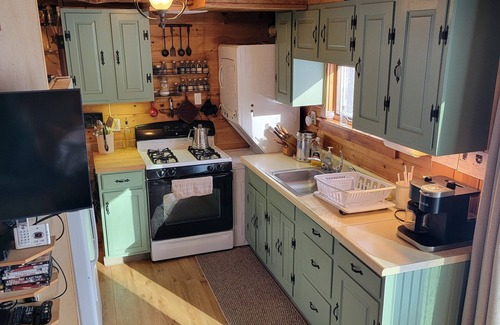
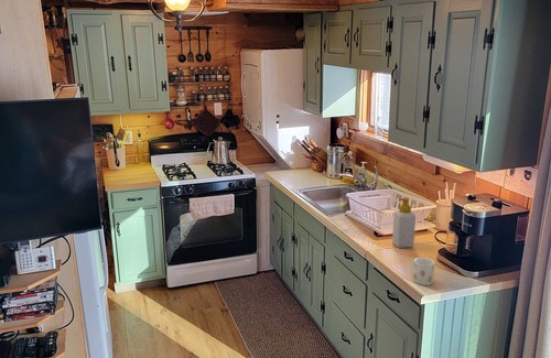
+ mug [411,257,435,286]
+ soap bottle [391,196,417,249]
